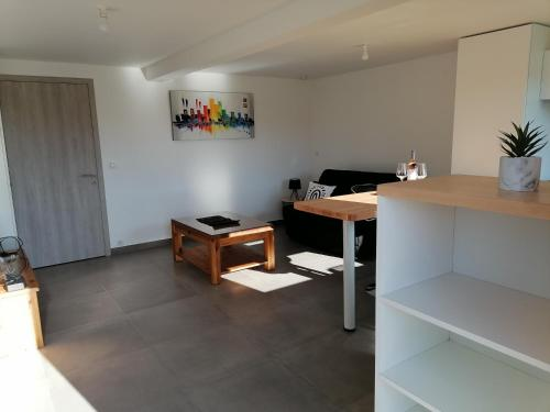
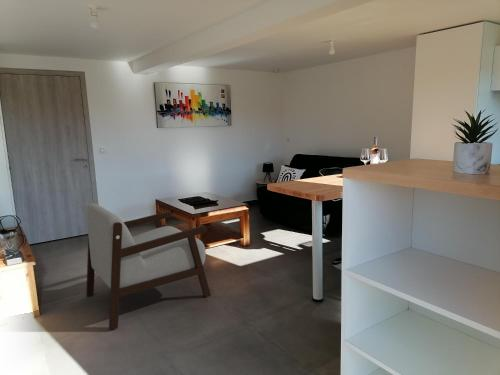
+ armchair [85,202,212,331]
